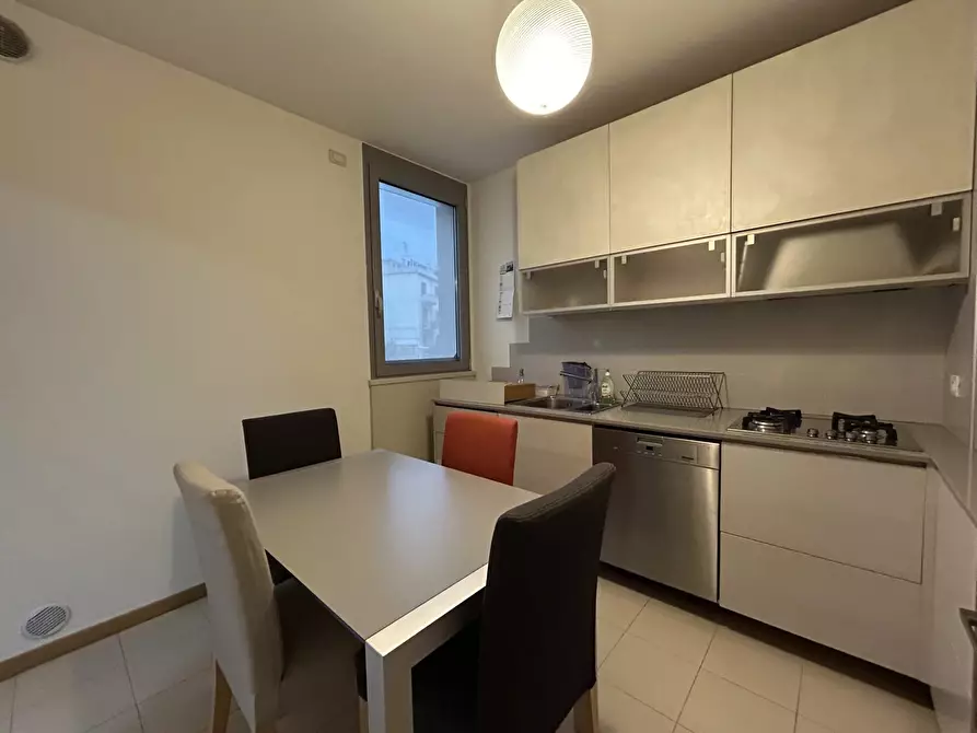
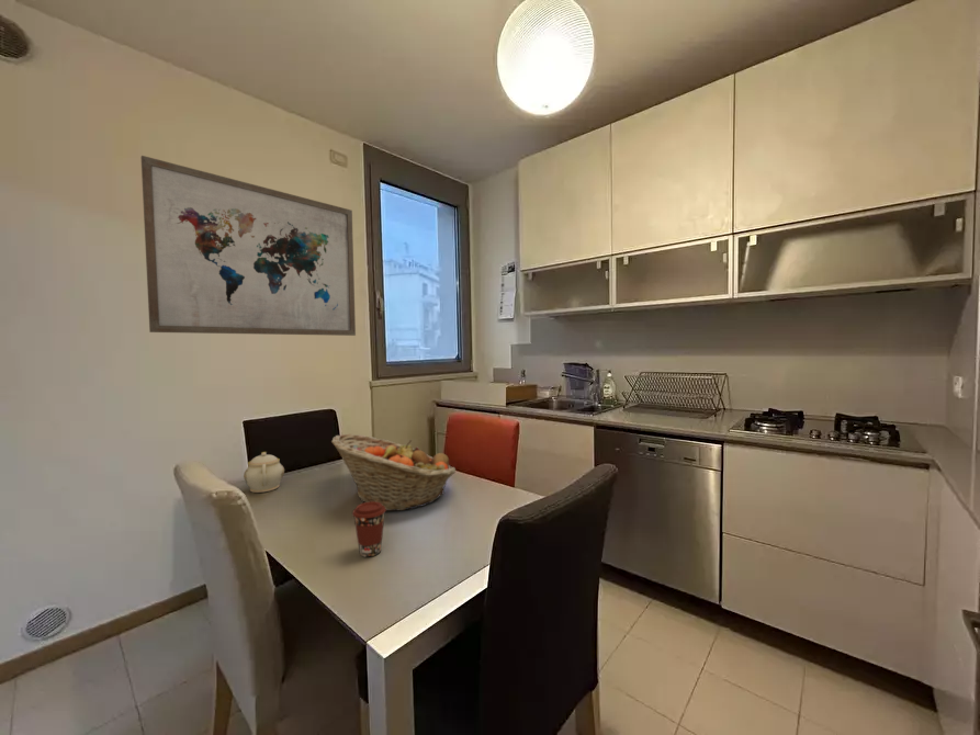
+ teapot [243,451,285,494]
+ fruit basket [330,433,457,512]
+ wall art [140,155,357,337]
+ coffee cup [351,501,387,558]
